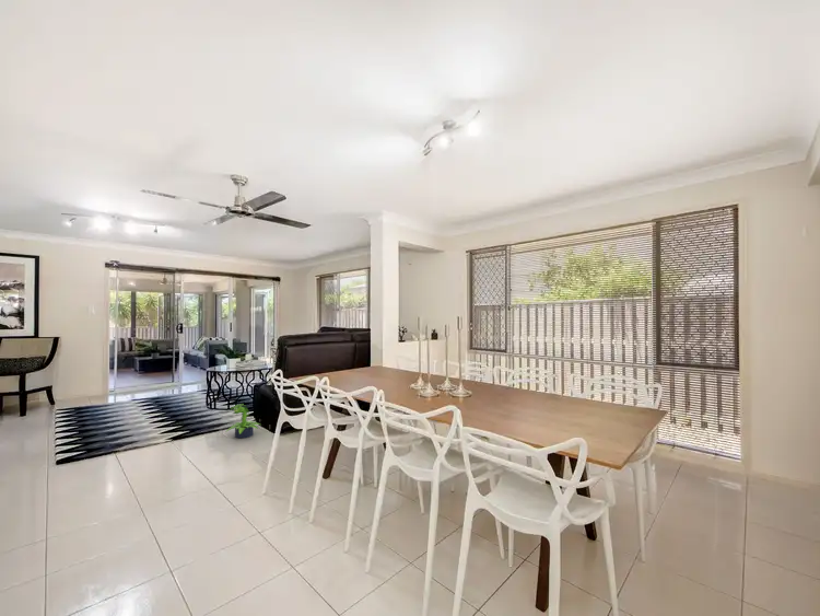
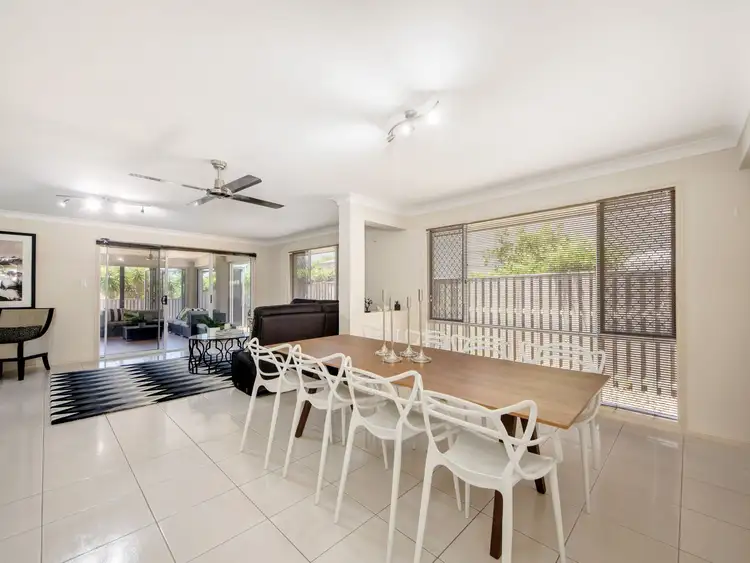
- potted plant [225,403,261,439]
